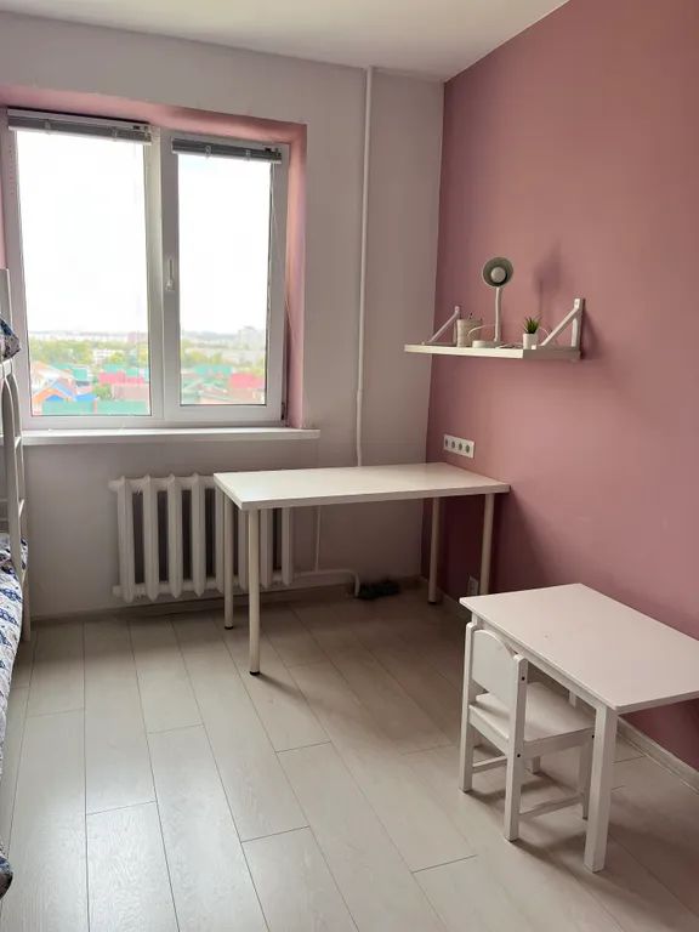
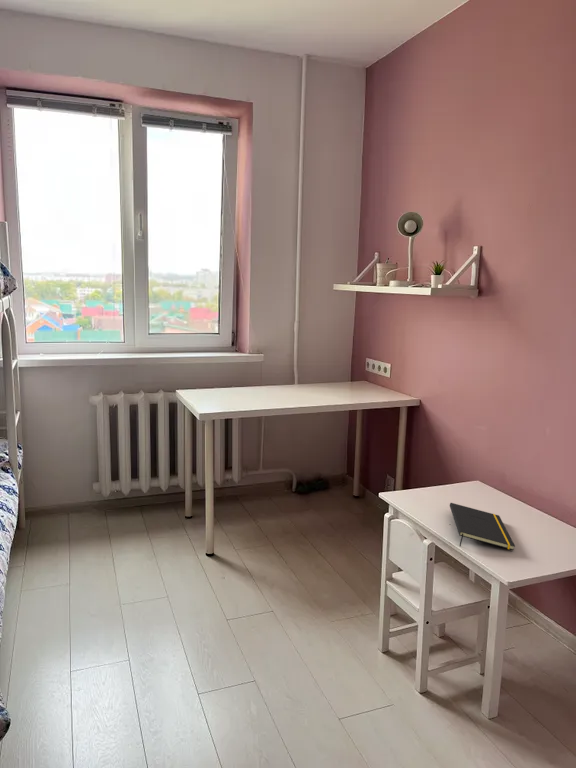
+ notepad [449,502,516,551]
